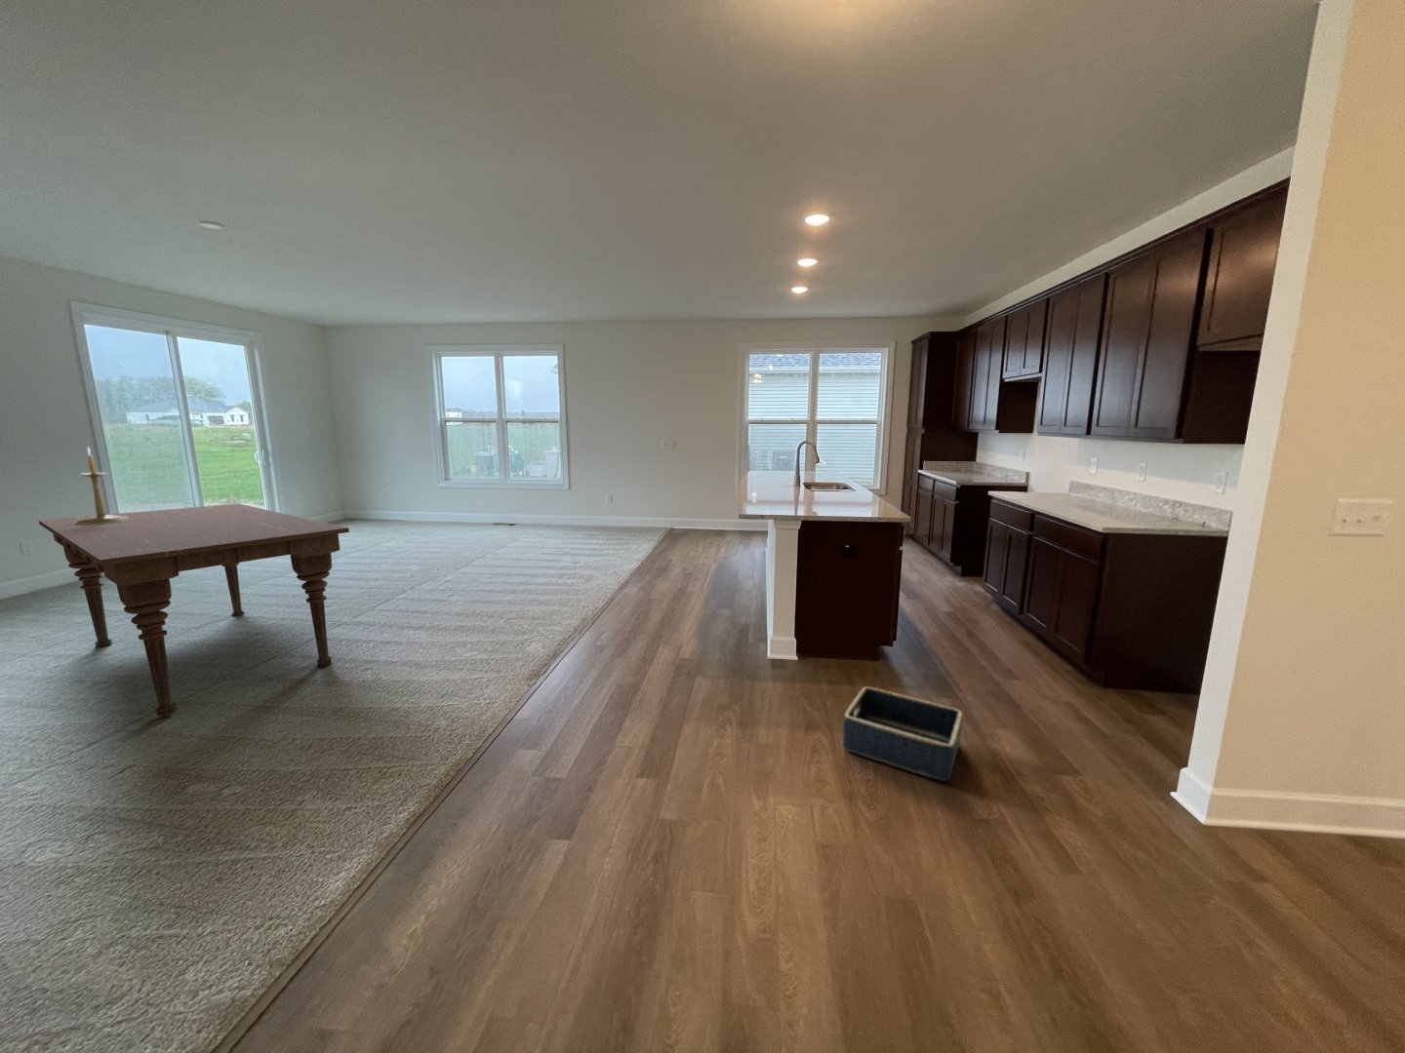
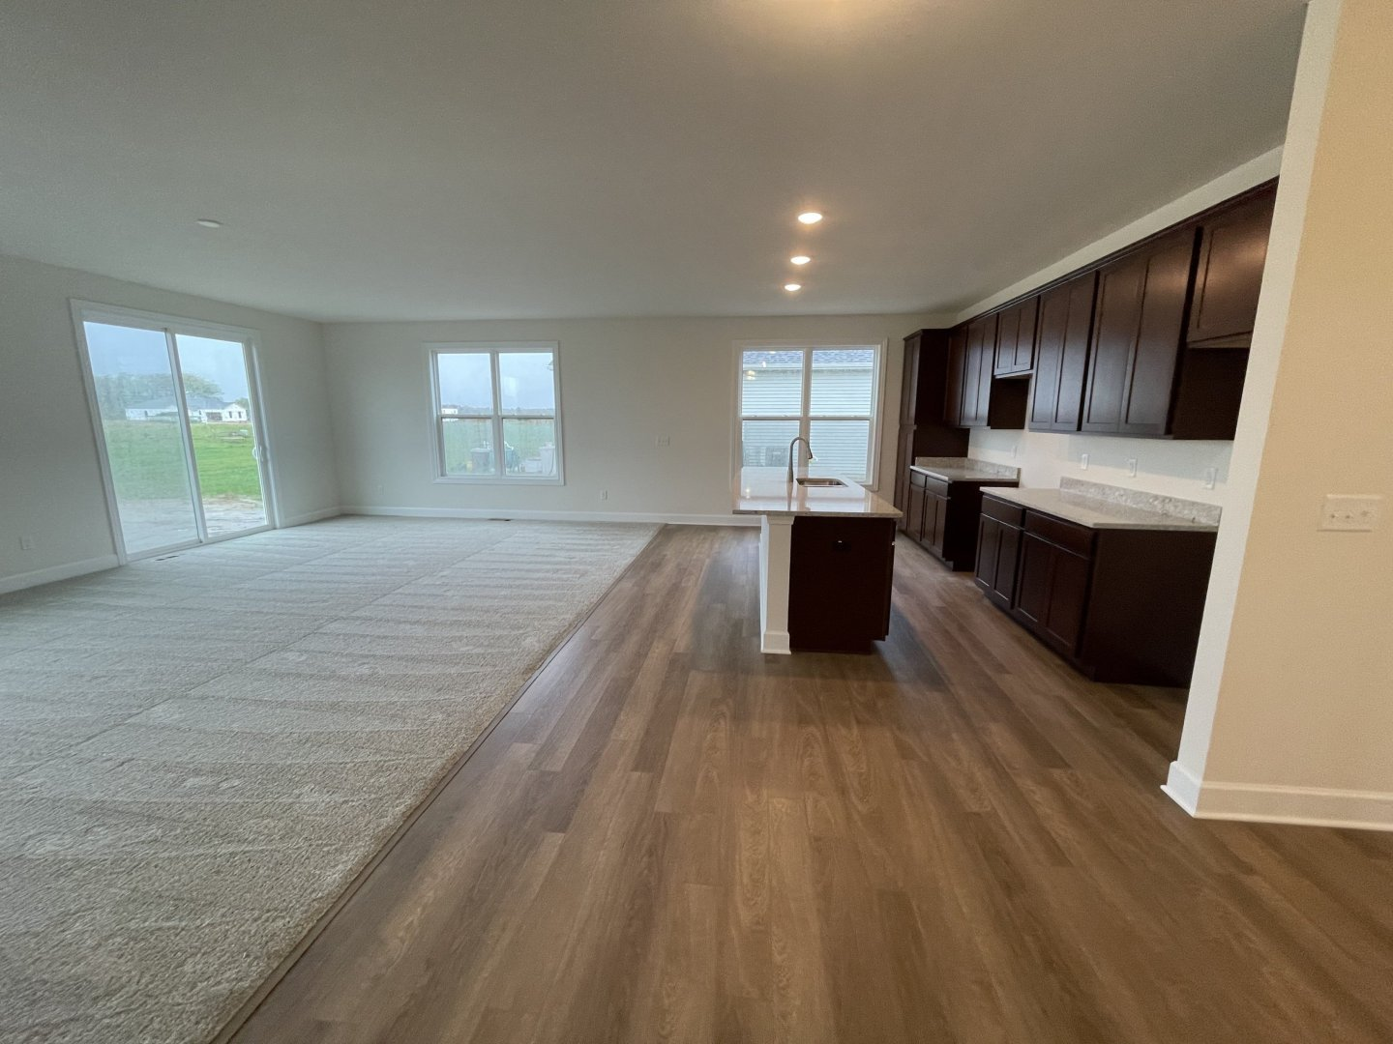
- candlestick [76,446,128,524]
- dining table [38,503,351,717]
- basket [842,686,964,783]
